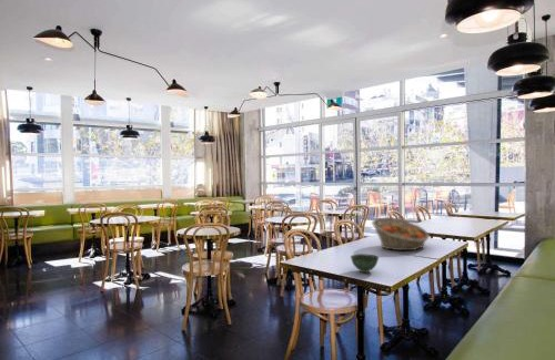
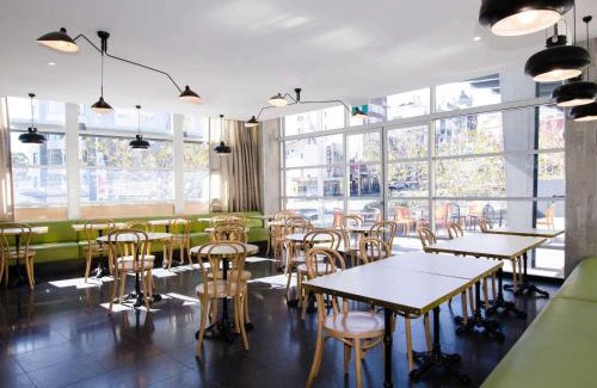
- bowl [350,253,380,274]
- fruit basket [371,216,431,251]
